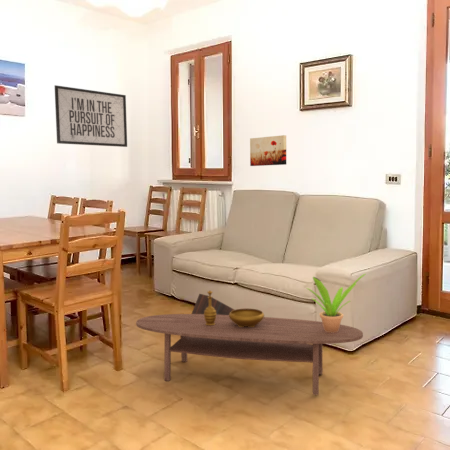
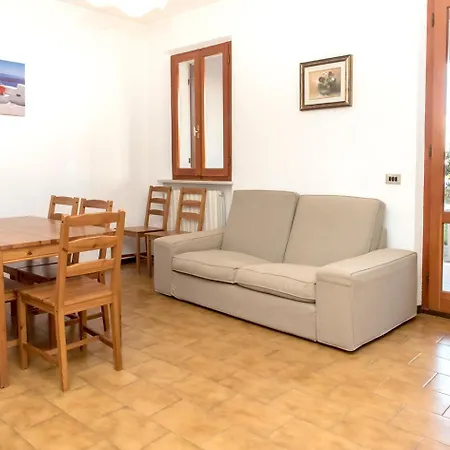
- coffee table [135,313,364,396]
- mirror [54,84,128,148]
- wall art [249,134,287,167]
- potted plant [306,273,366,333]
- speaker [191,293,235,315]
- decorative bowl [204,290,265,327]
